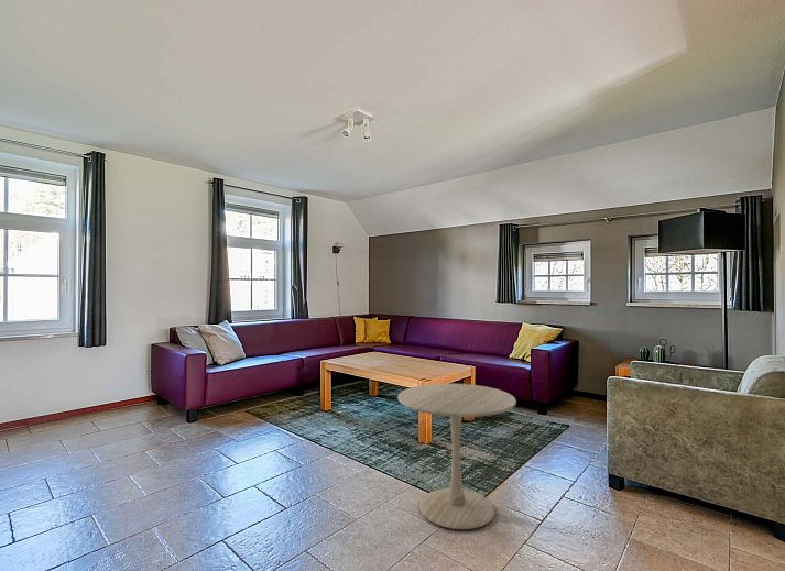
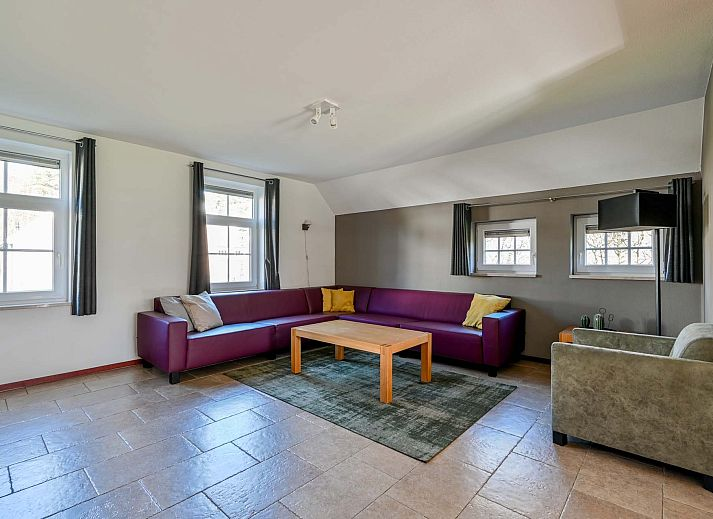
- side table [396,383,517,530]
